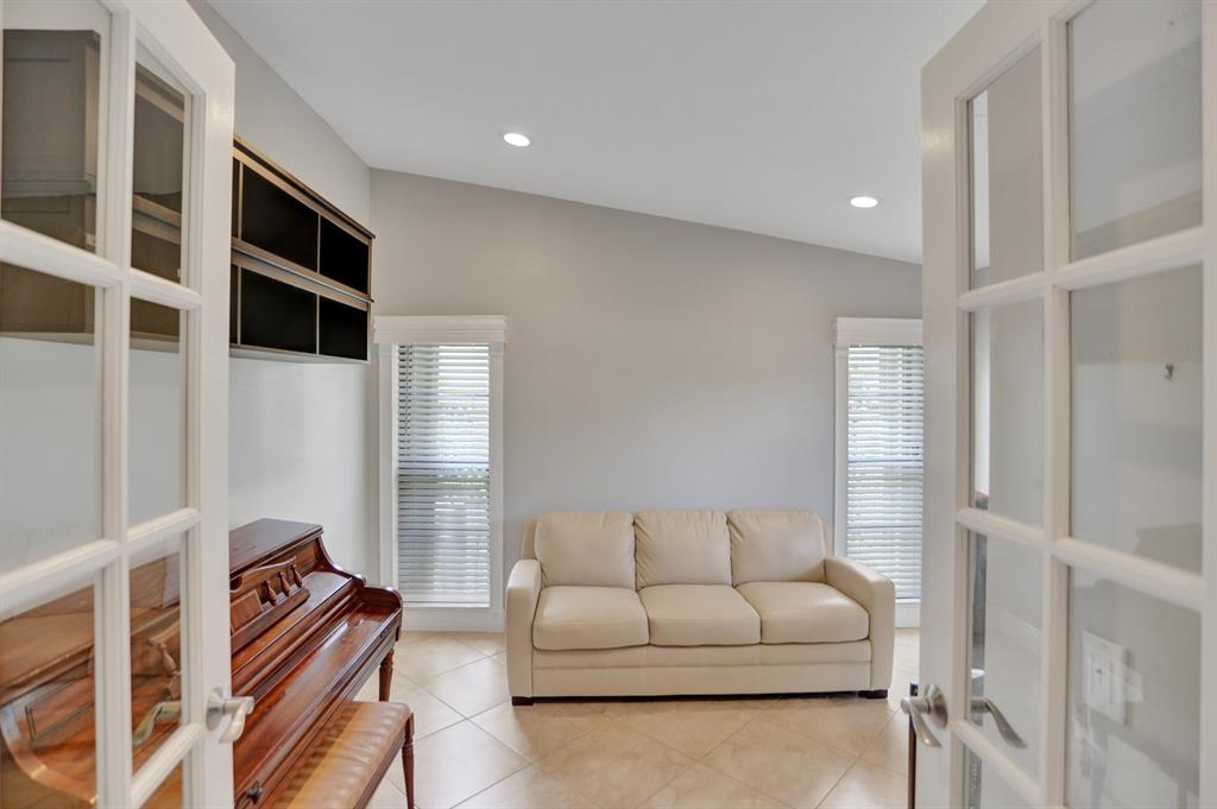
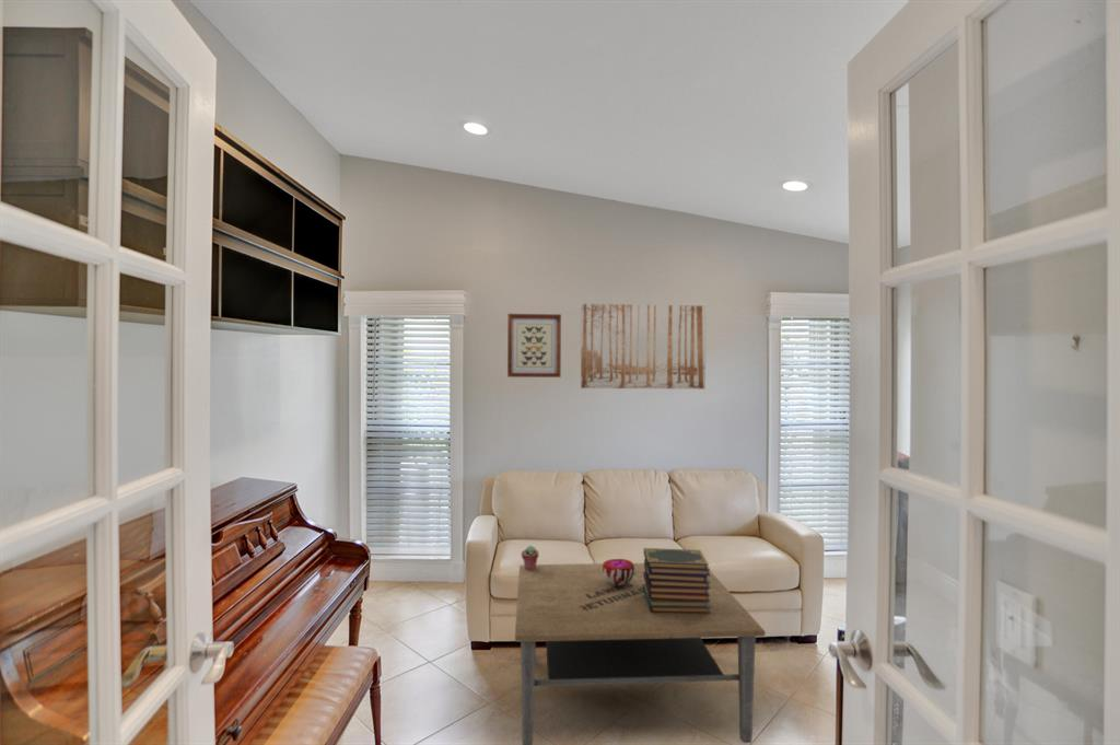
+ wall art [580,303,707,391]
+ coffee table [514,562,767,745]
+ book stack [643,547,711,614]
+ wall art [506,313,562,379]
+ potted succulent [521,545,540,571]
+ decorative bowl [602,558,634,585]
